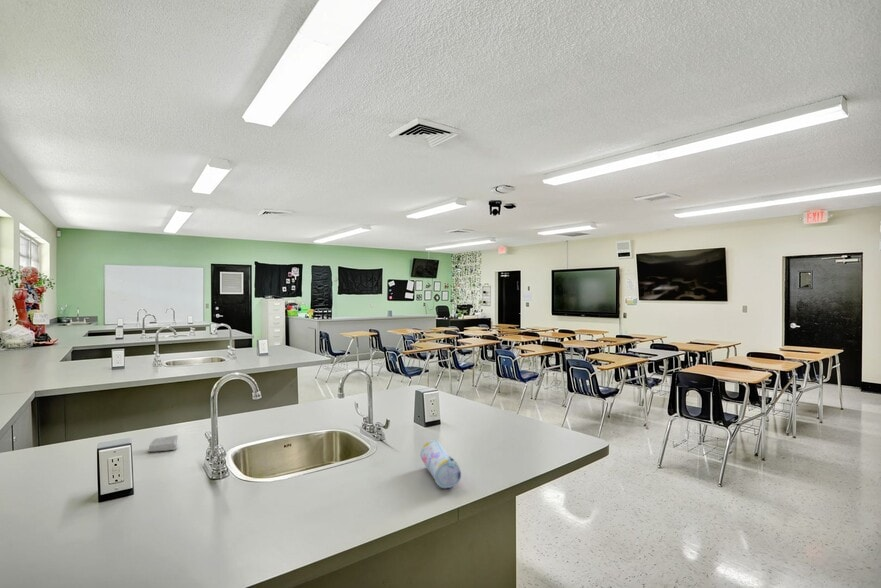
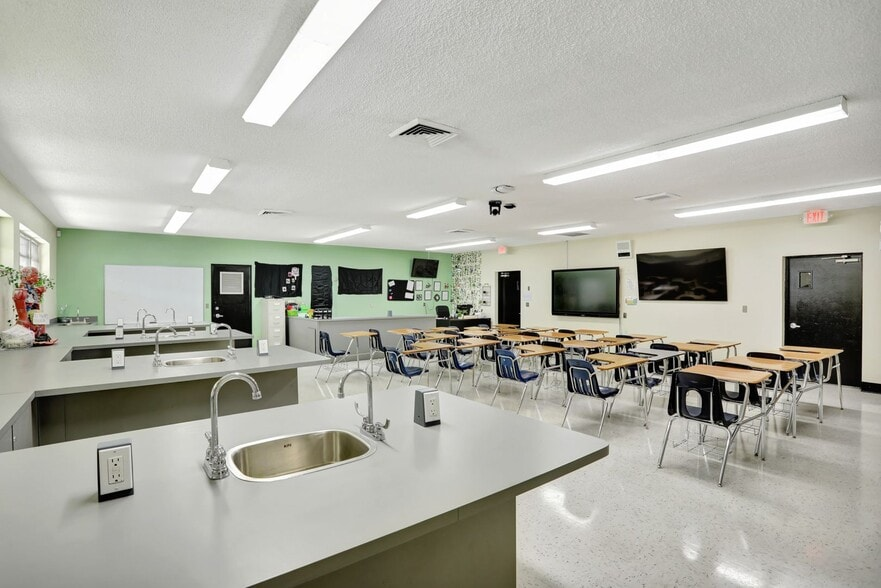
- soap bar [147,434,179,453]
- pencil case [419,439,462,489]
